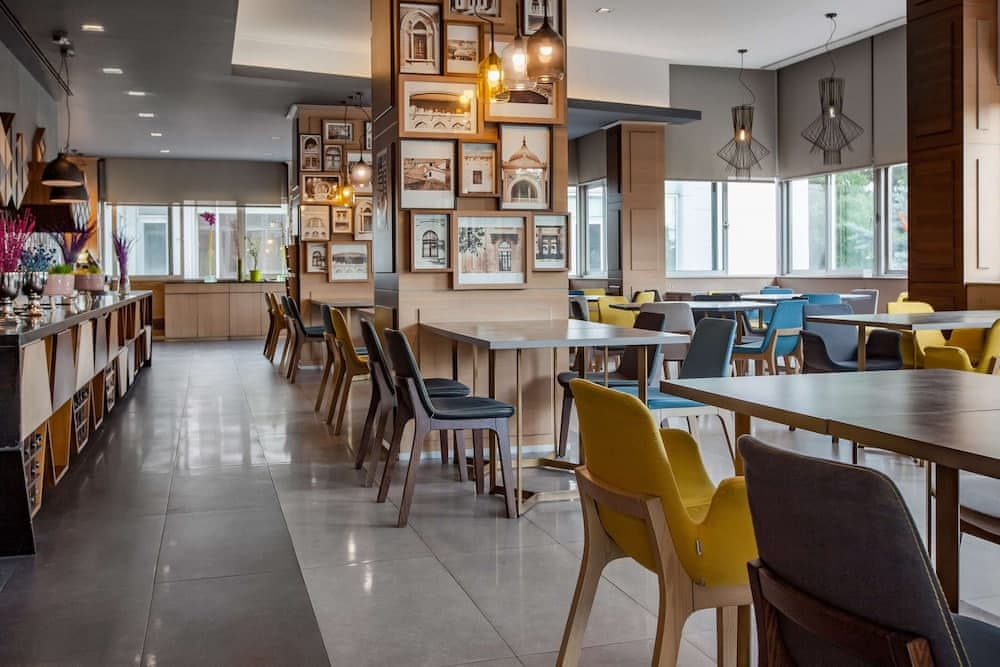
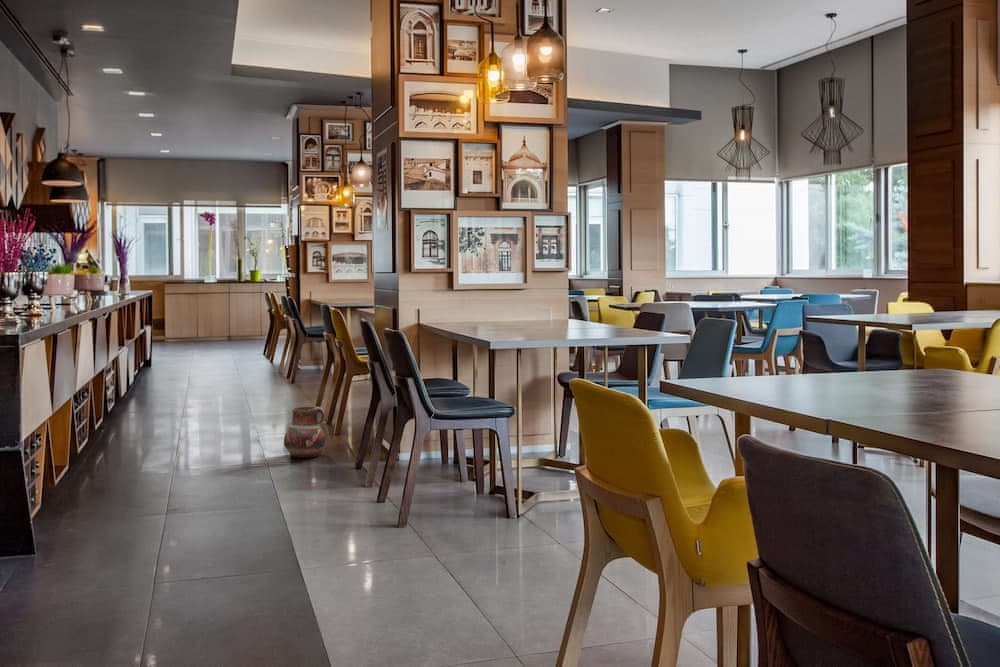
+ ceramic pot [283,405,327,459]
